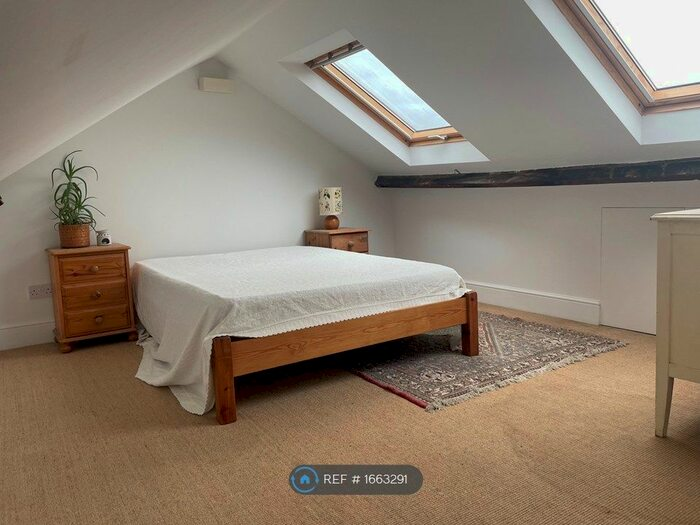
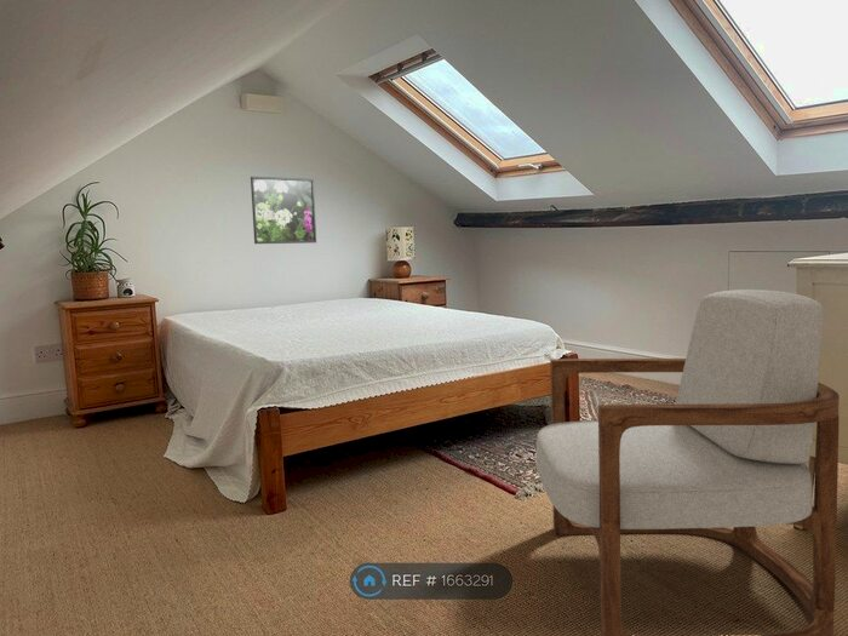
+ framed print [250,176,317,245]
+ armchair [535,288,841,636]
